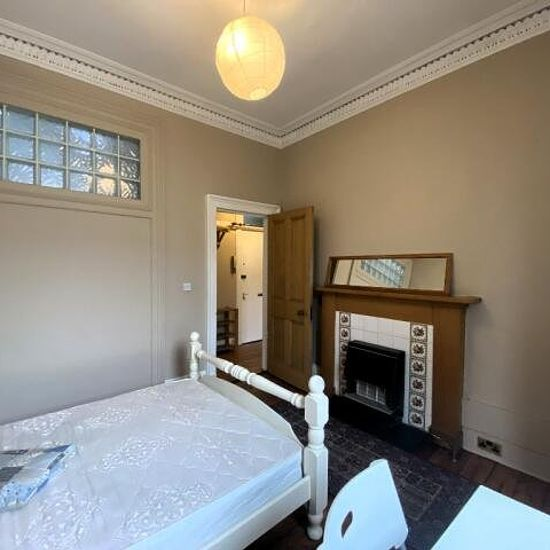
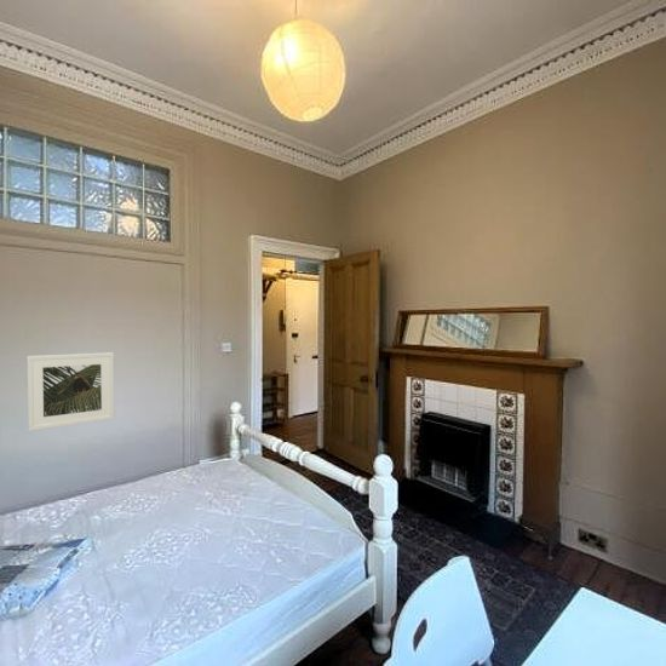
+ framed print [25,351,115,432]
